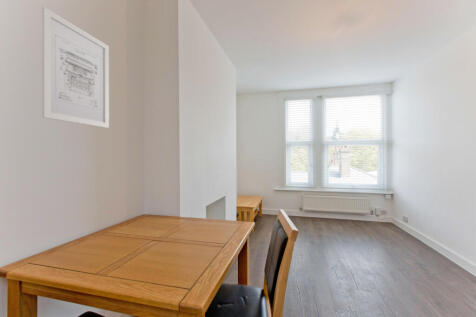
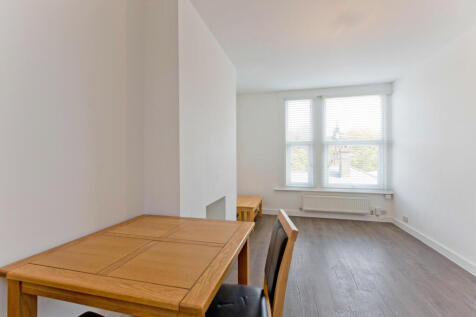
- wall art [41,6,110,129]
